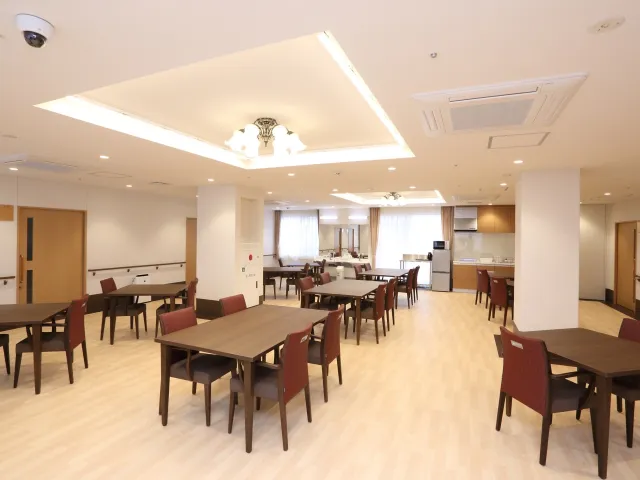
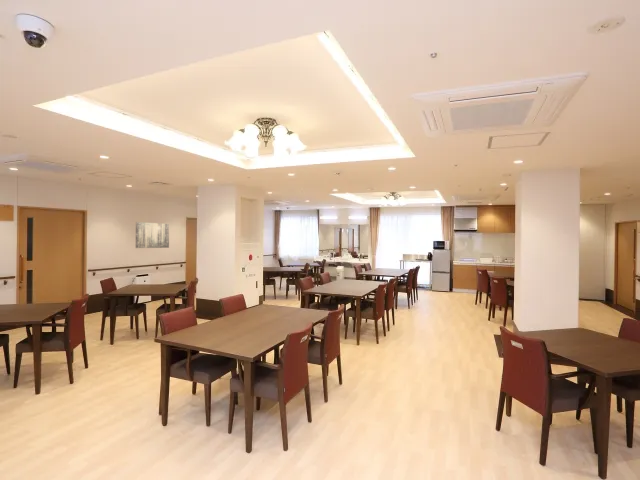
+ wall art [135,221,170,249]
